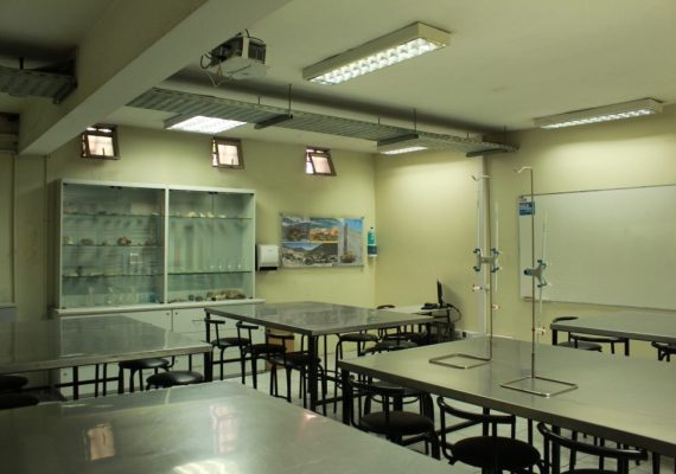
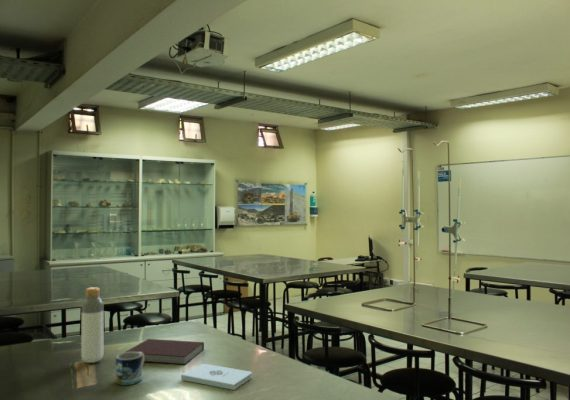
+ notebook [123,338,205,366]
+ notepad [180,363,253,391]
+ bottle [80,286,104,364]
+ mug [115,351,145,386]
